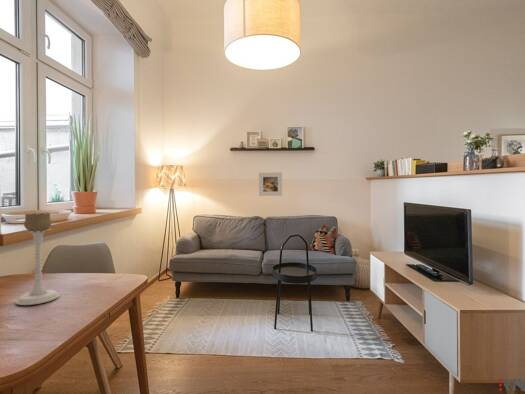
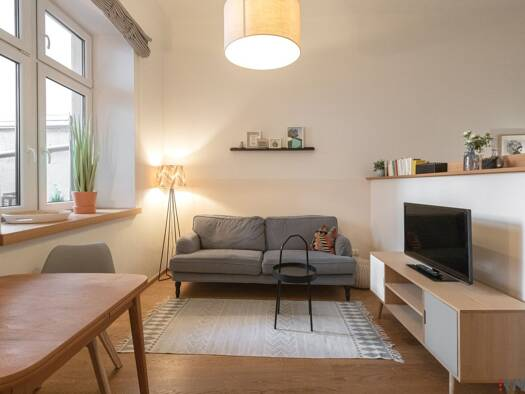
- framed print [258,172,283,197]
- candle holder [15,212,61,306]
